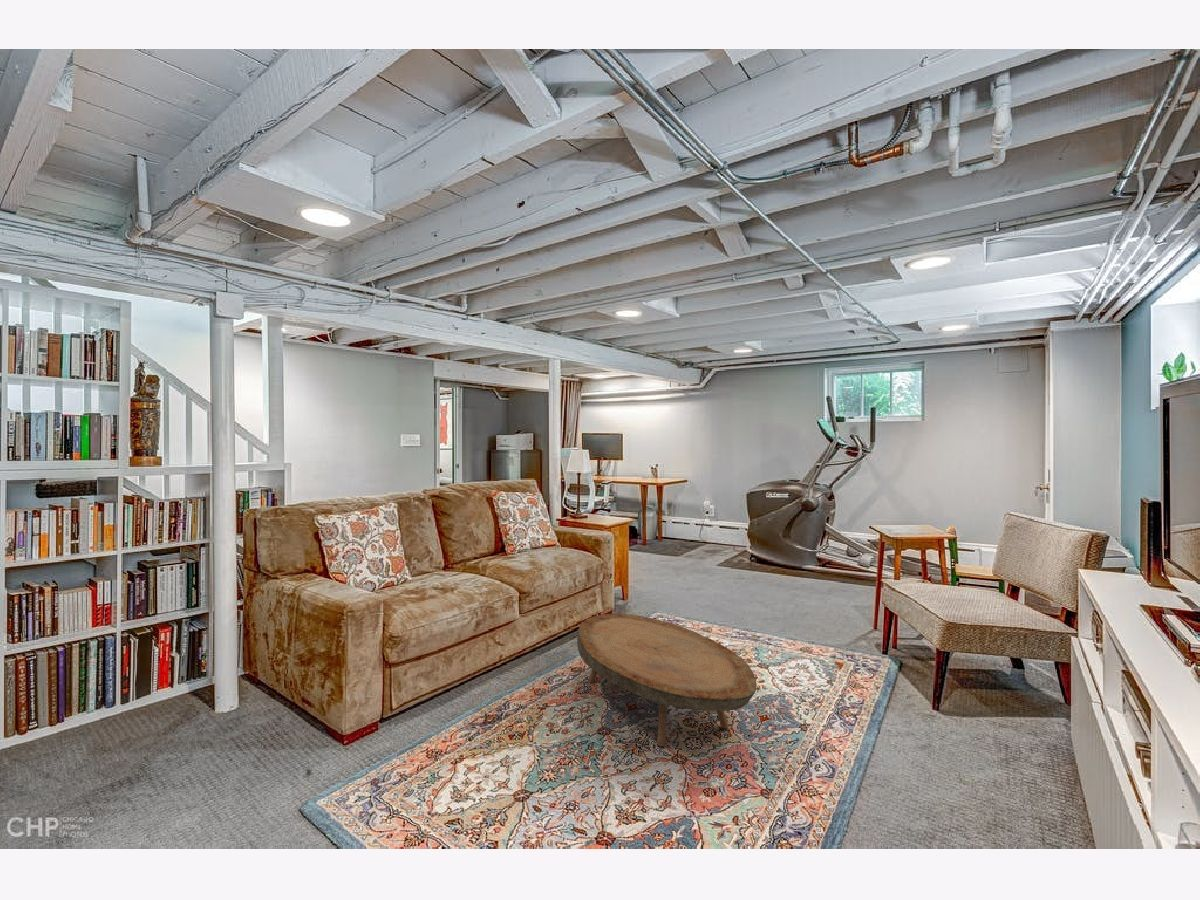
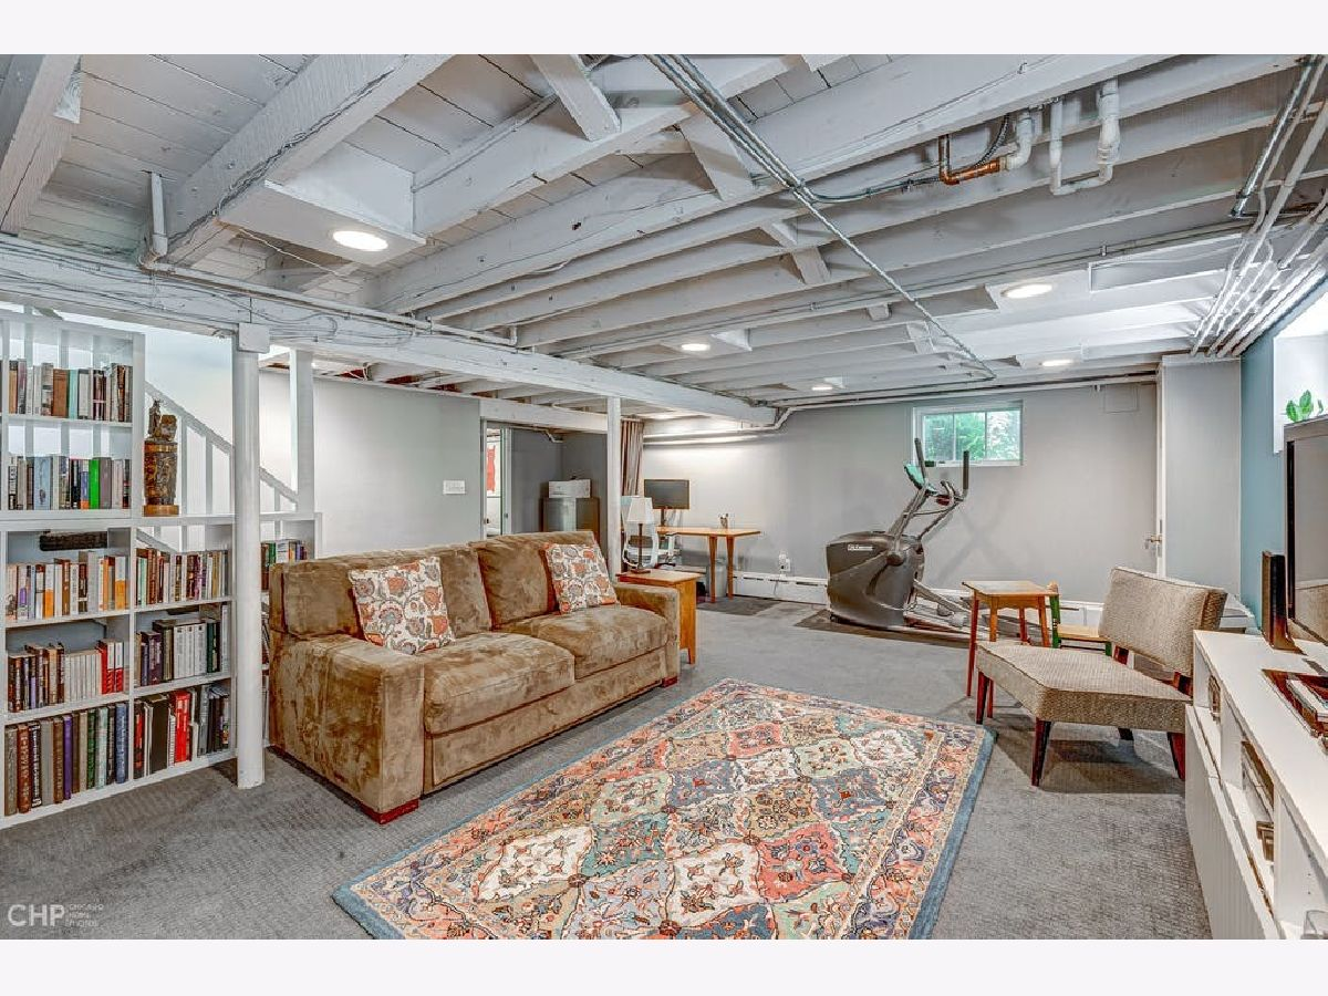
- coffee table [576,612,758,747]
